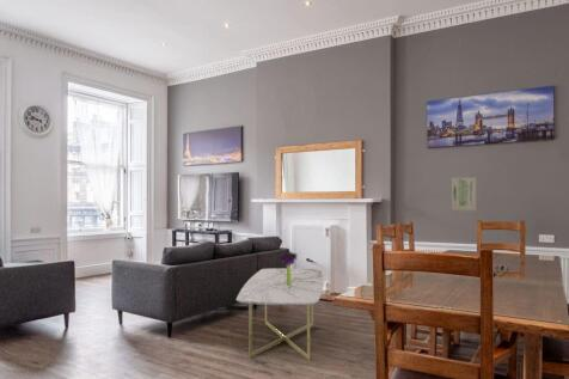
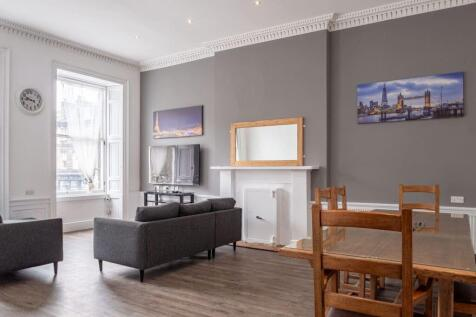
- wall art [451,176,477,212]
- bouquet [277,250,299,286]
- coffee table [235,268,324,361]
